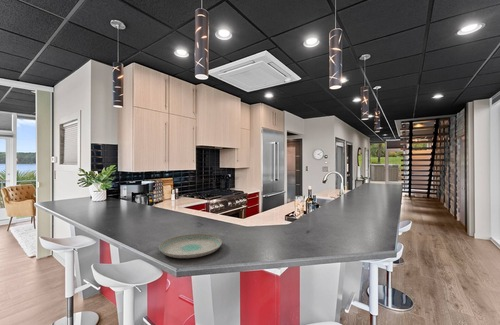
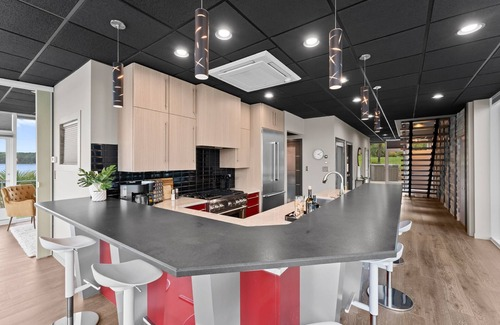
- plate [158,233,223,259]
